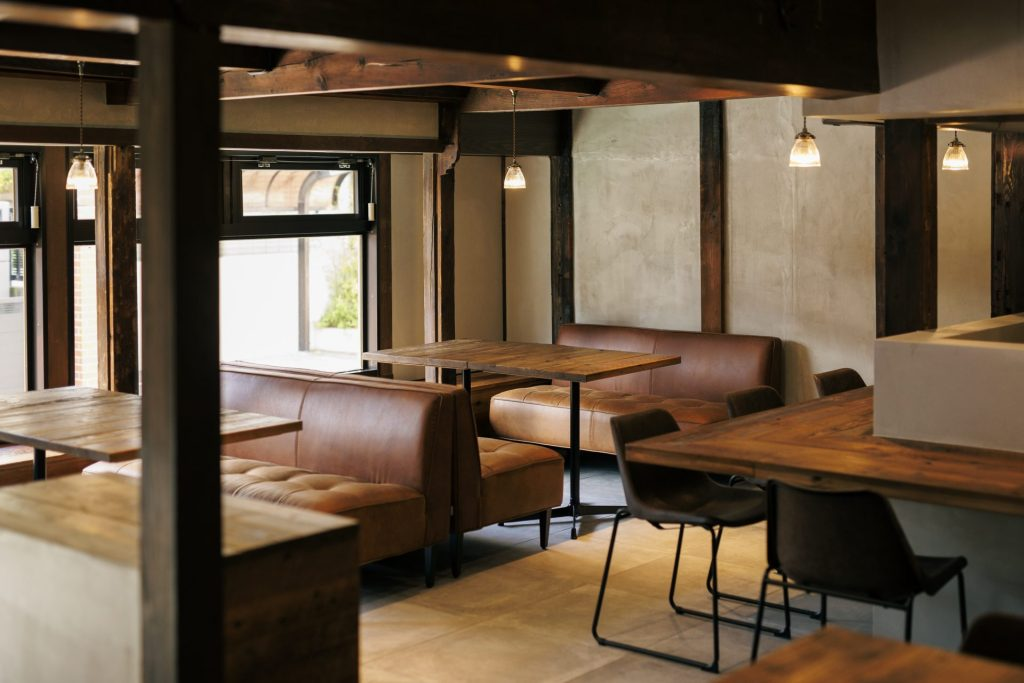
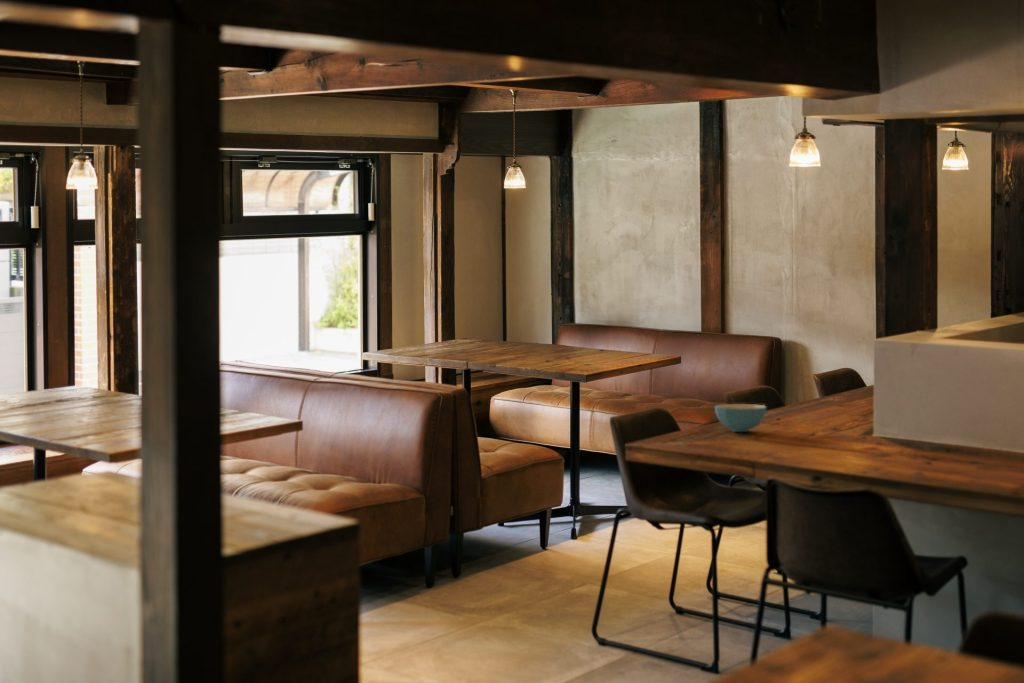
+ cereal bowl [714,403,767,433]
